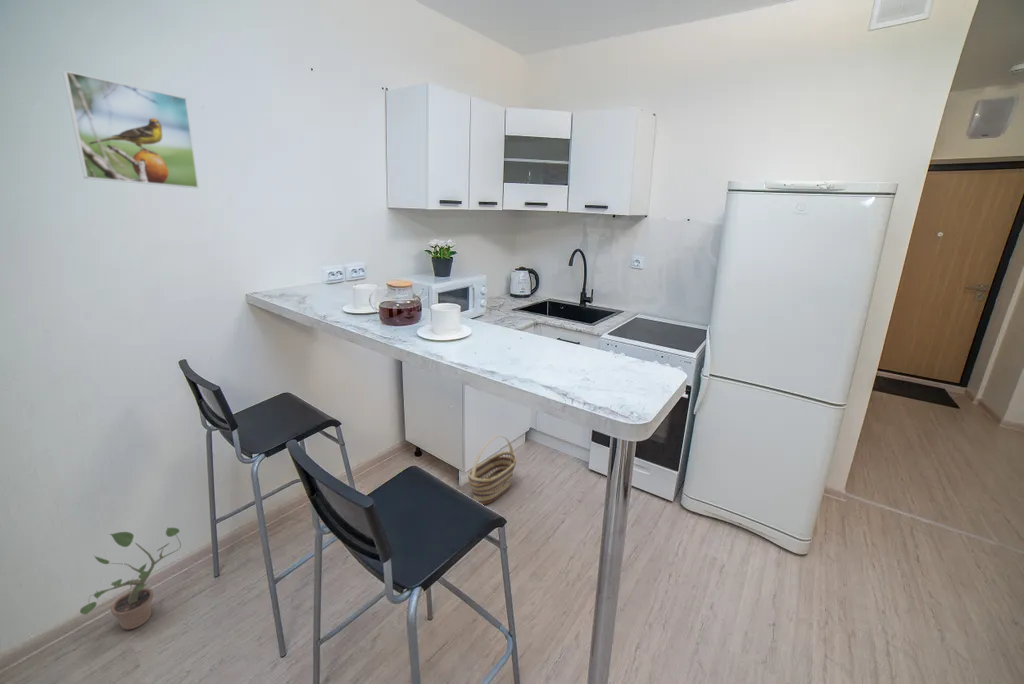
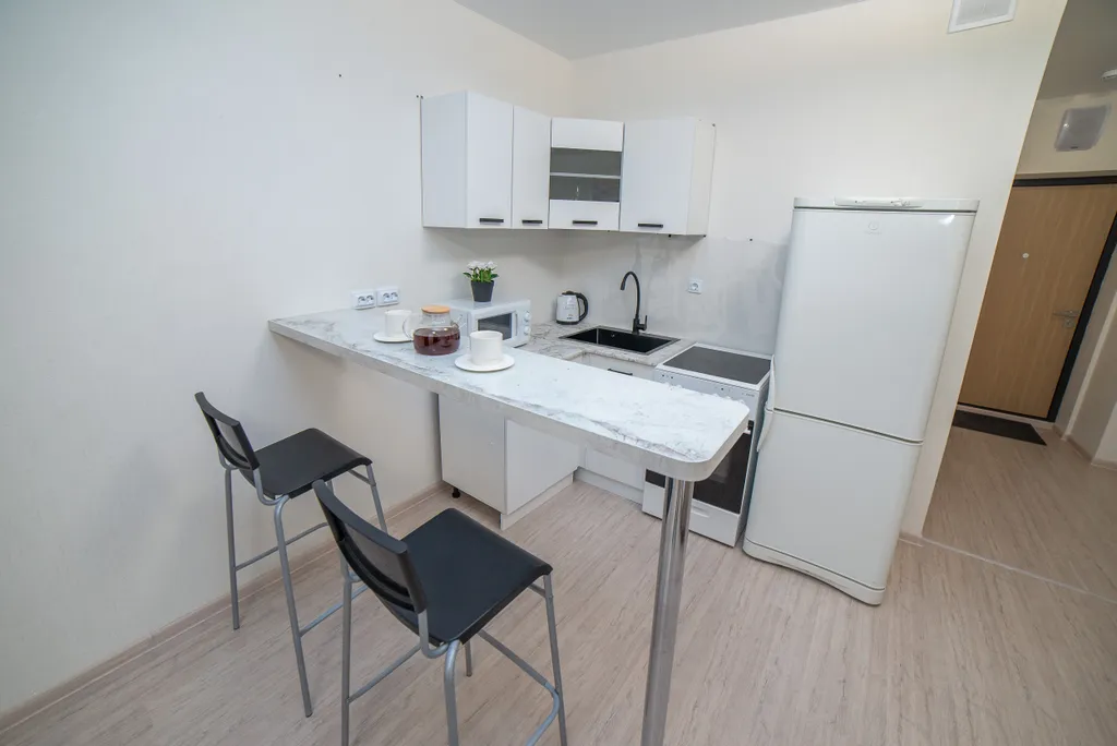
- potted plant [79,527,182,631]
- basket [467,435,517,506]
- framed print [62,69,200,189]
